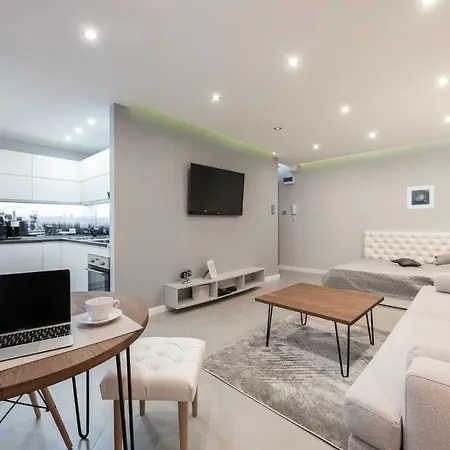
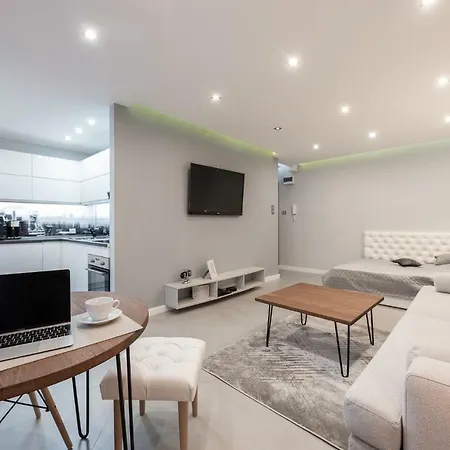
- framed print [406,184,436,210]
